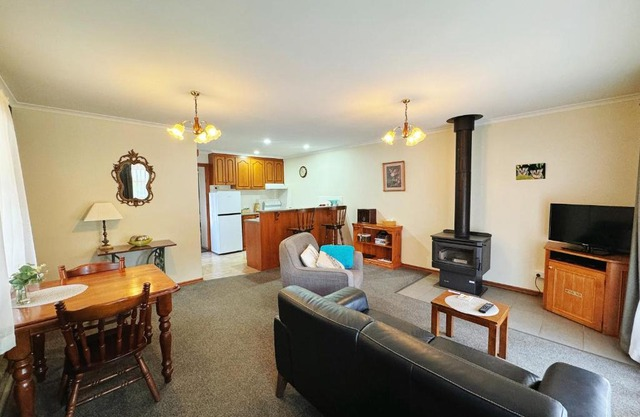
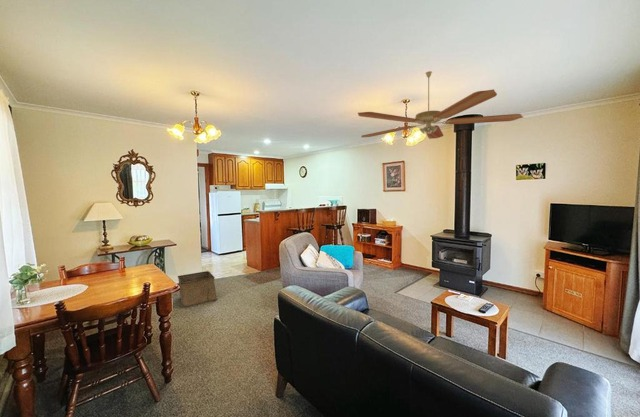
+ storage bin [177,270,218,308]
+ ceiling fan [357,70,524,140]
